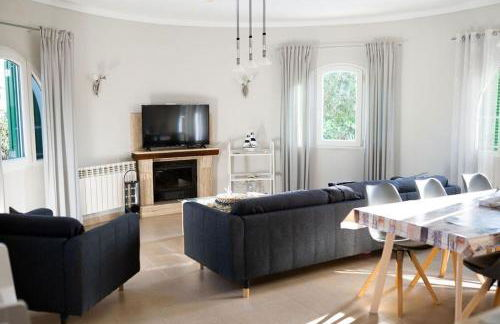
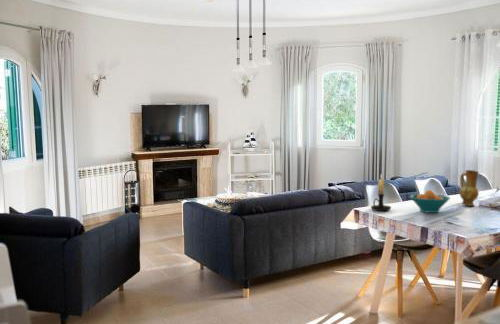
+ candle holder [370,172,392,212]
+ fruit bowl [409,189,451,214]
+ ceramic jug [459,169,480,207]
